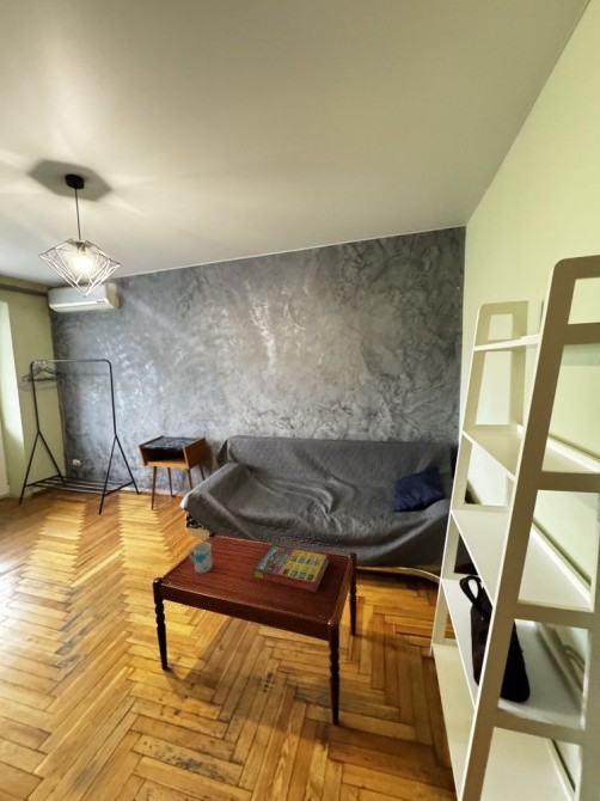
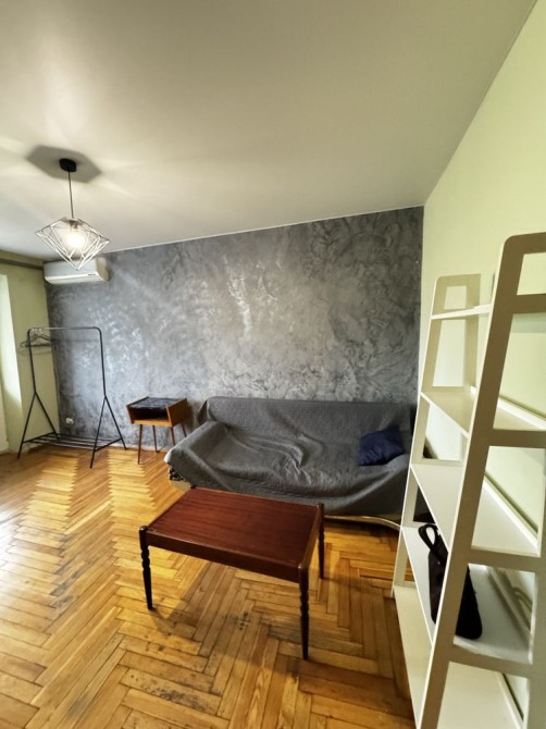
- mug [188,540,213,574]
- game compilation box [251,543,330,593]
